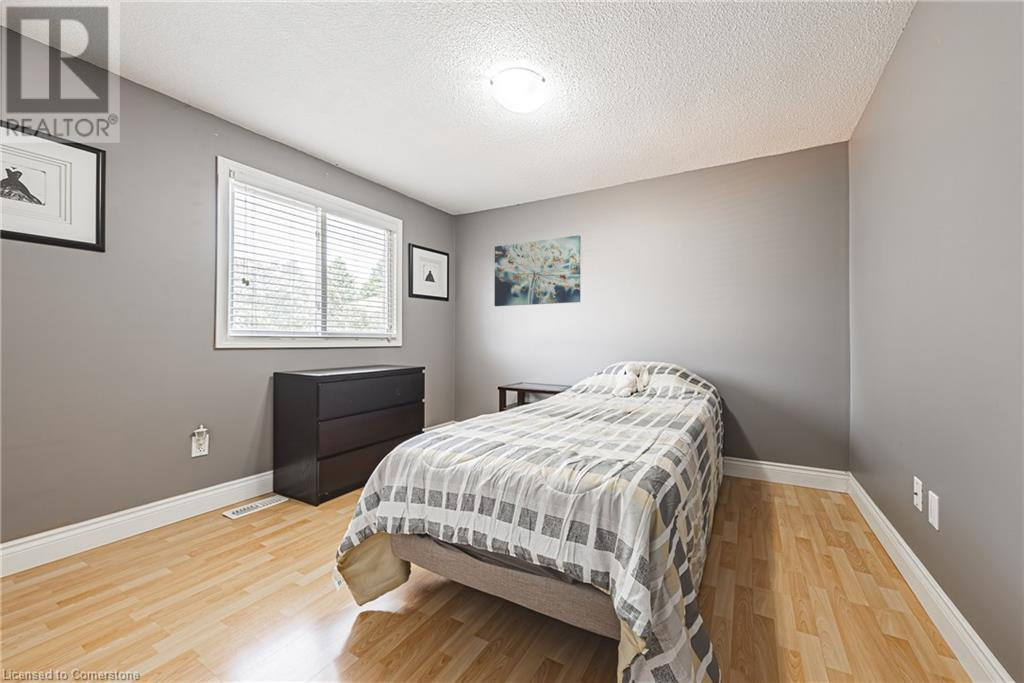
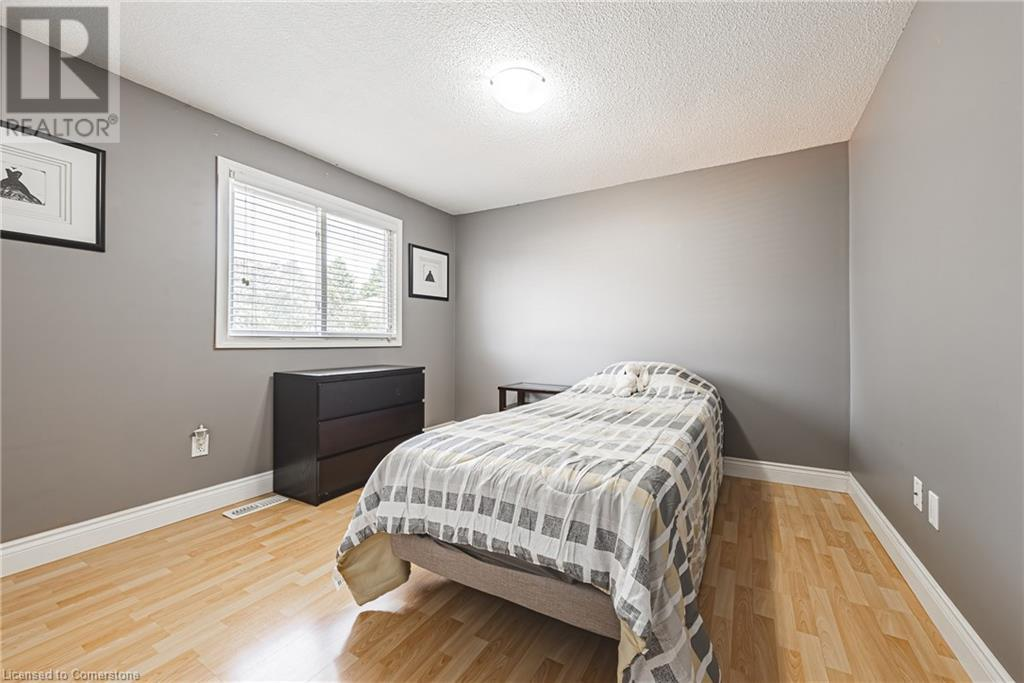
- wall art [494,234,582,307]
